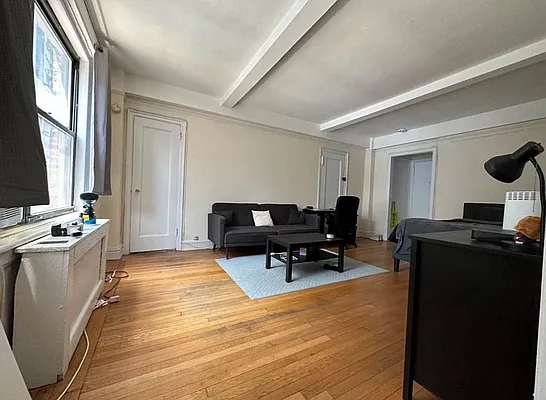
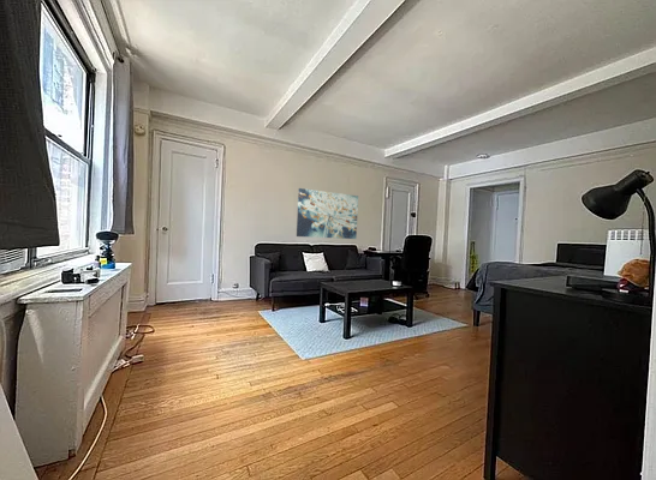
+ wall art [296,187,359,240]
